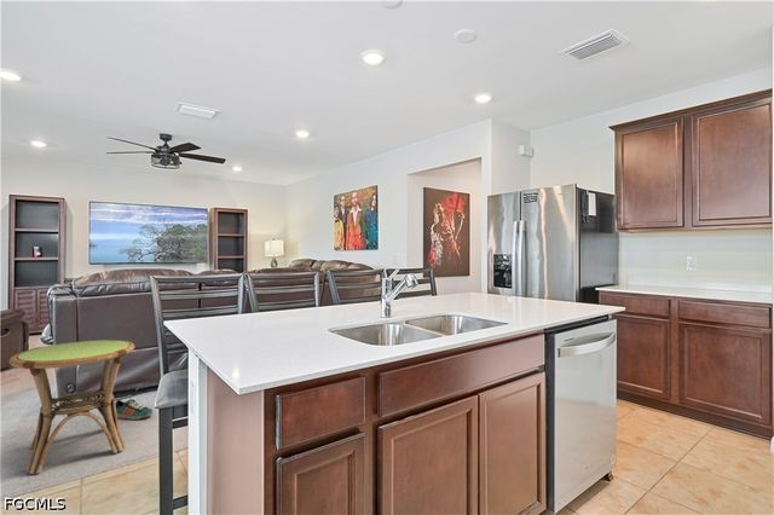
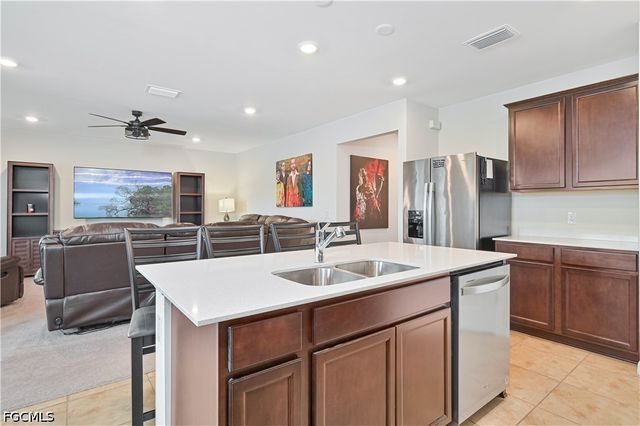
- side table [8,338,135,475]
- sneaker [115,398,154,421]
